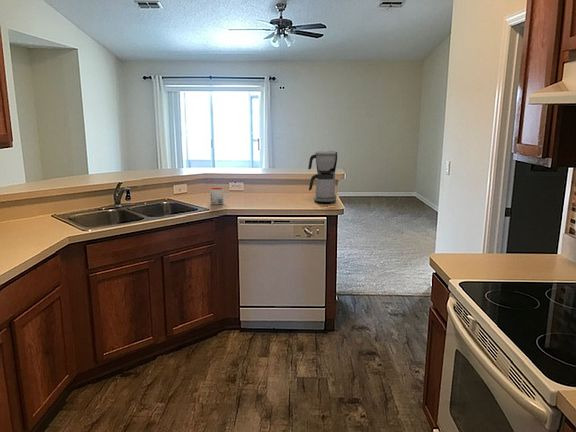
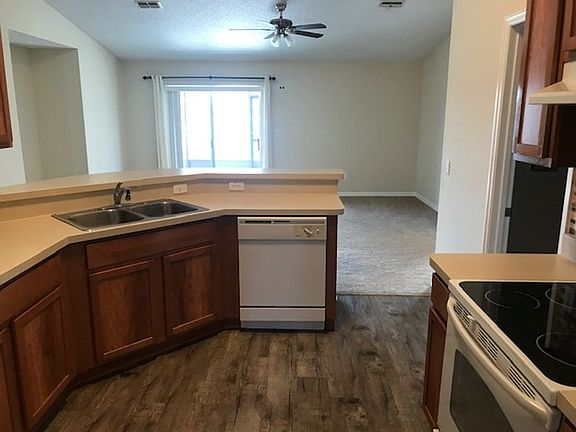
- mug [210,187,228,205]
- coffee maker [307,150,338,204]
